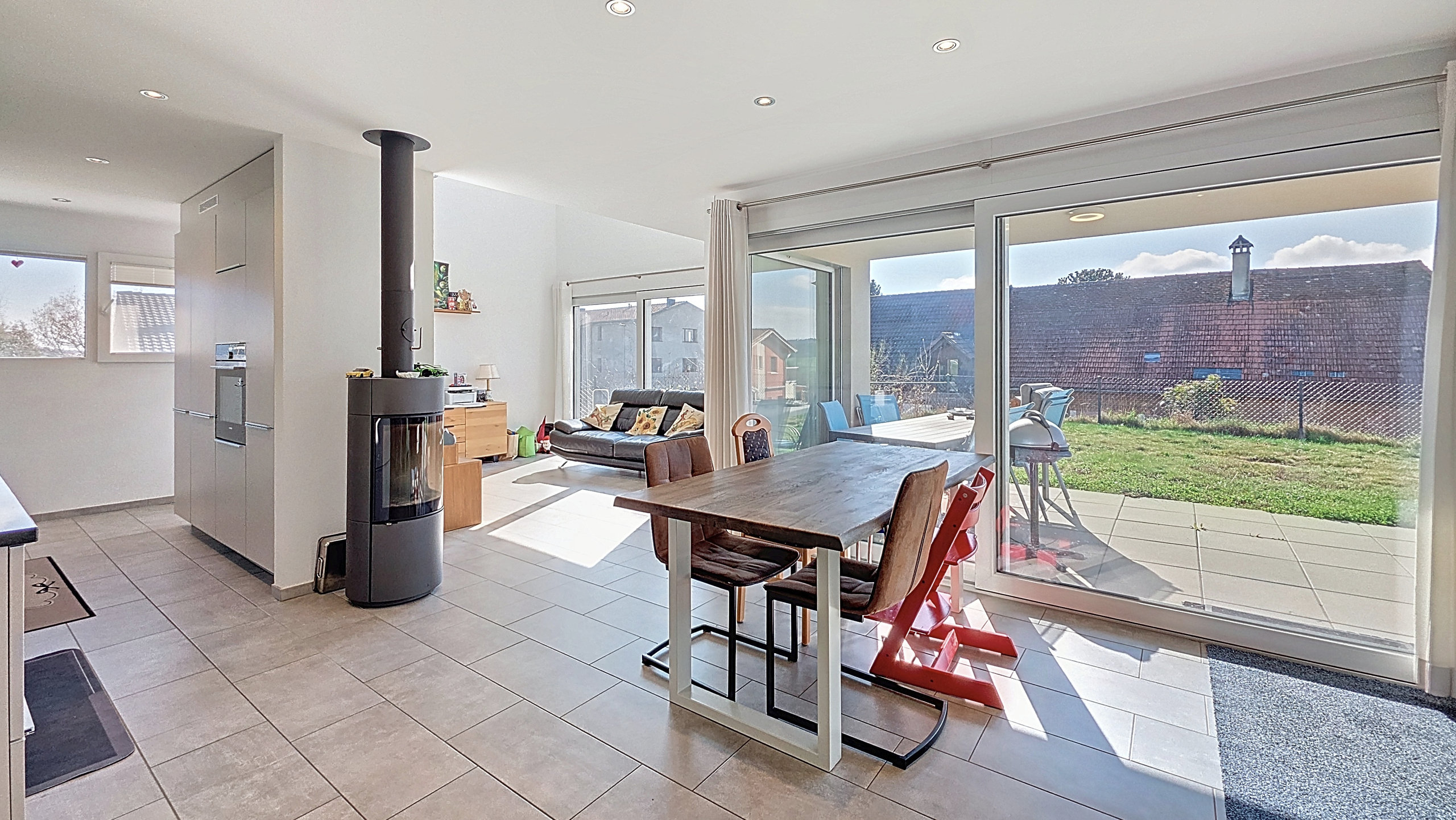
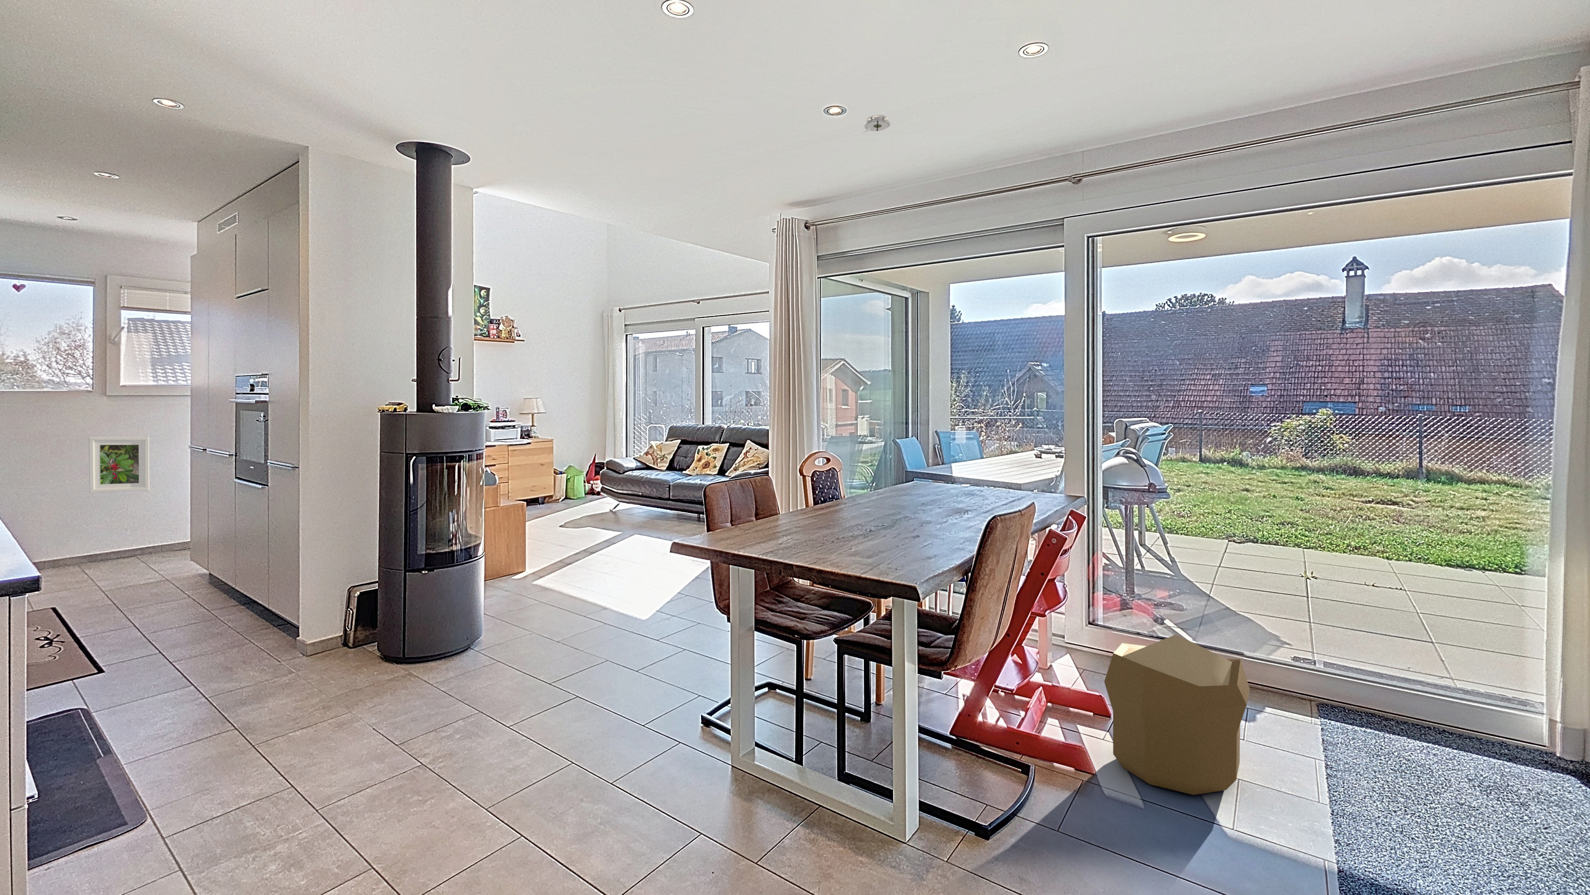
+ smoke detector [864,115,891,133]
+ pouf [1104,633,1250,796]
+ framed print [88,435,150,493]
